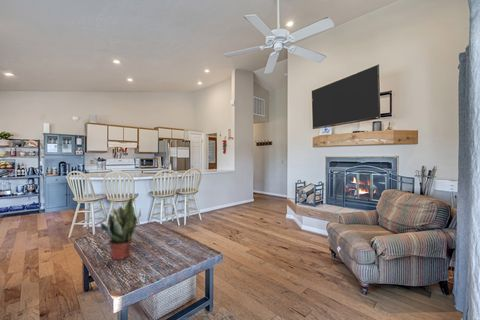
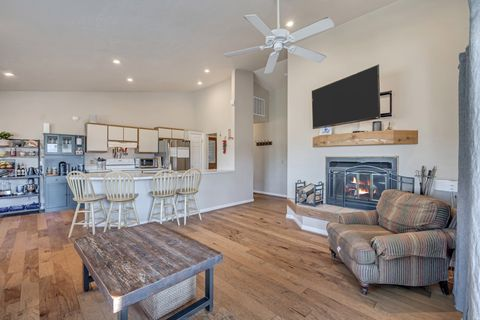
- potted plant [99,194,142,261]
